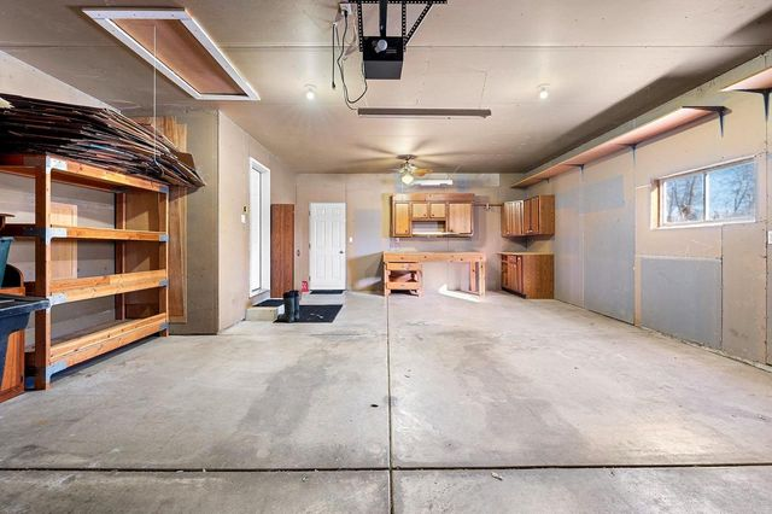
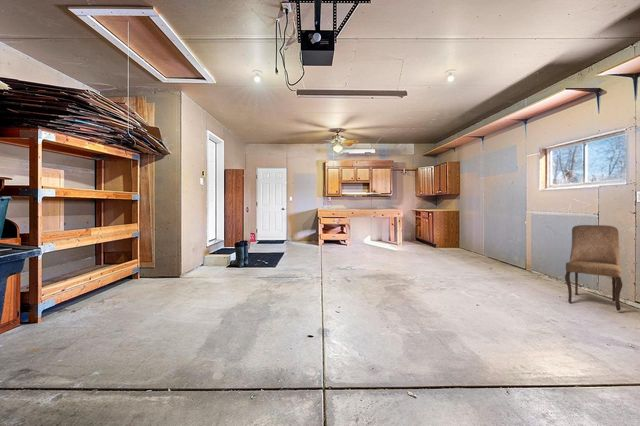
+ dining chair [564,224,624,312]
